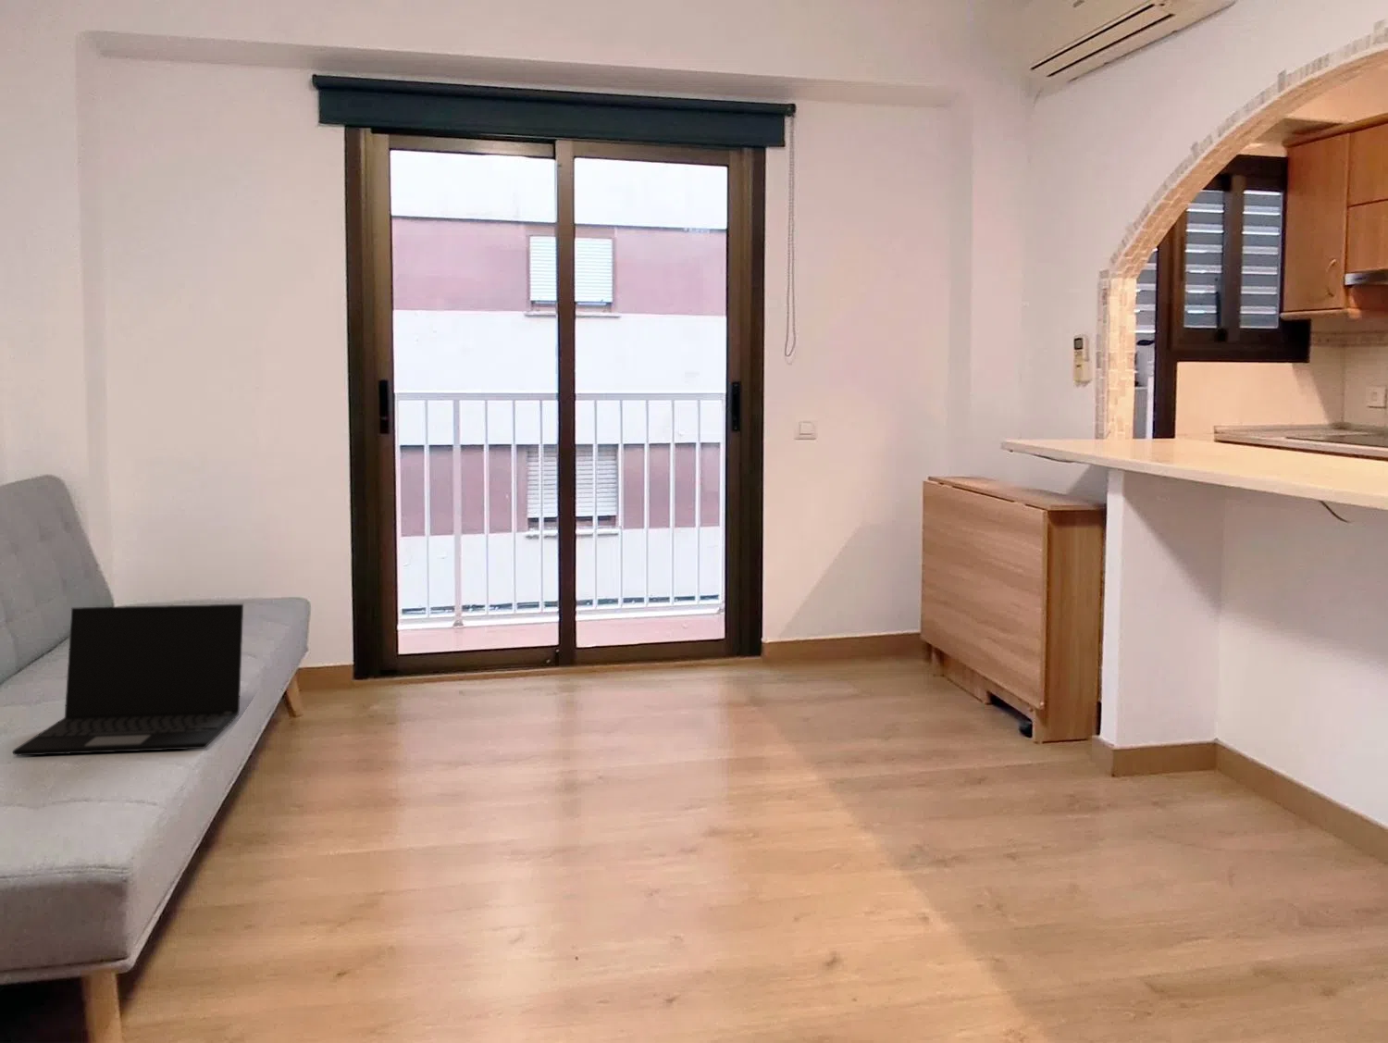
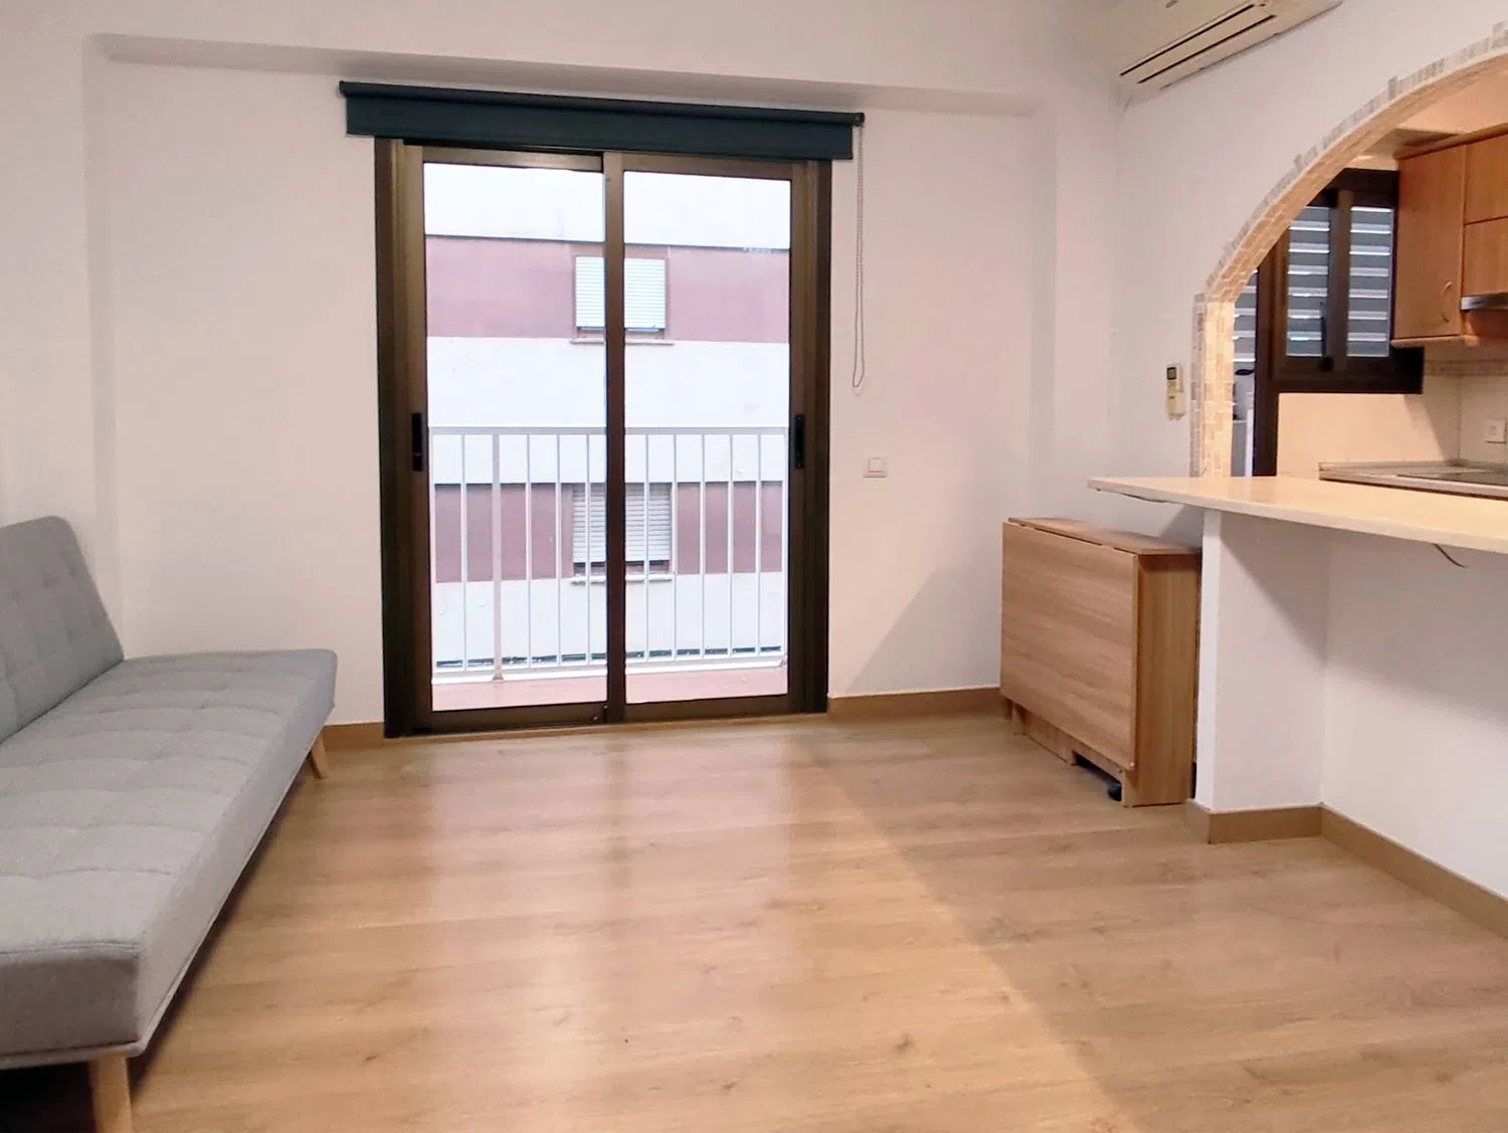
- laptop [12,604,244,757]
